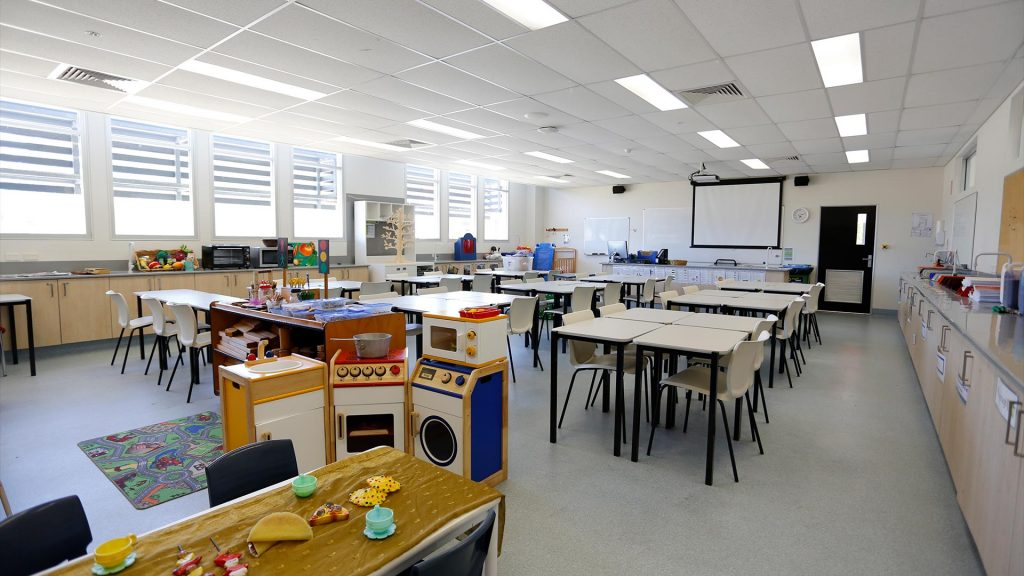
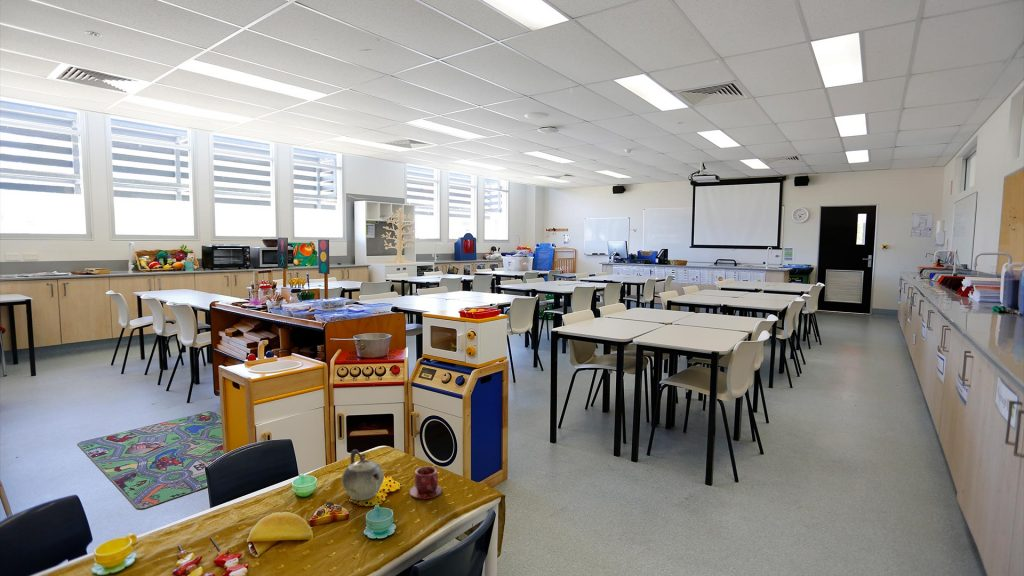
+ teacup [409,465,443,500]
+ teapot [341,449,385,502]
